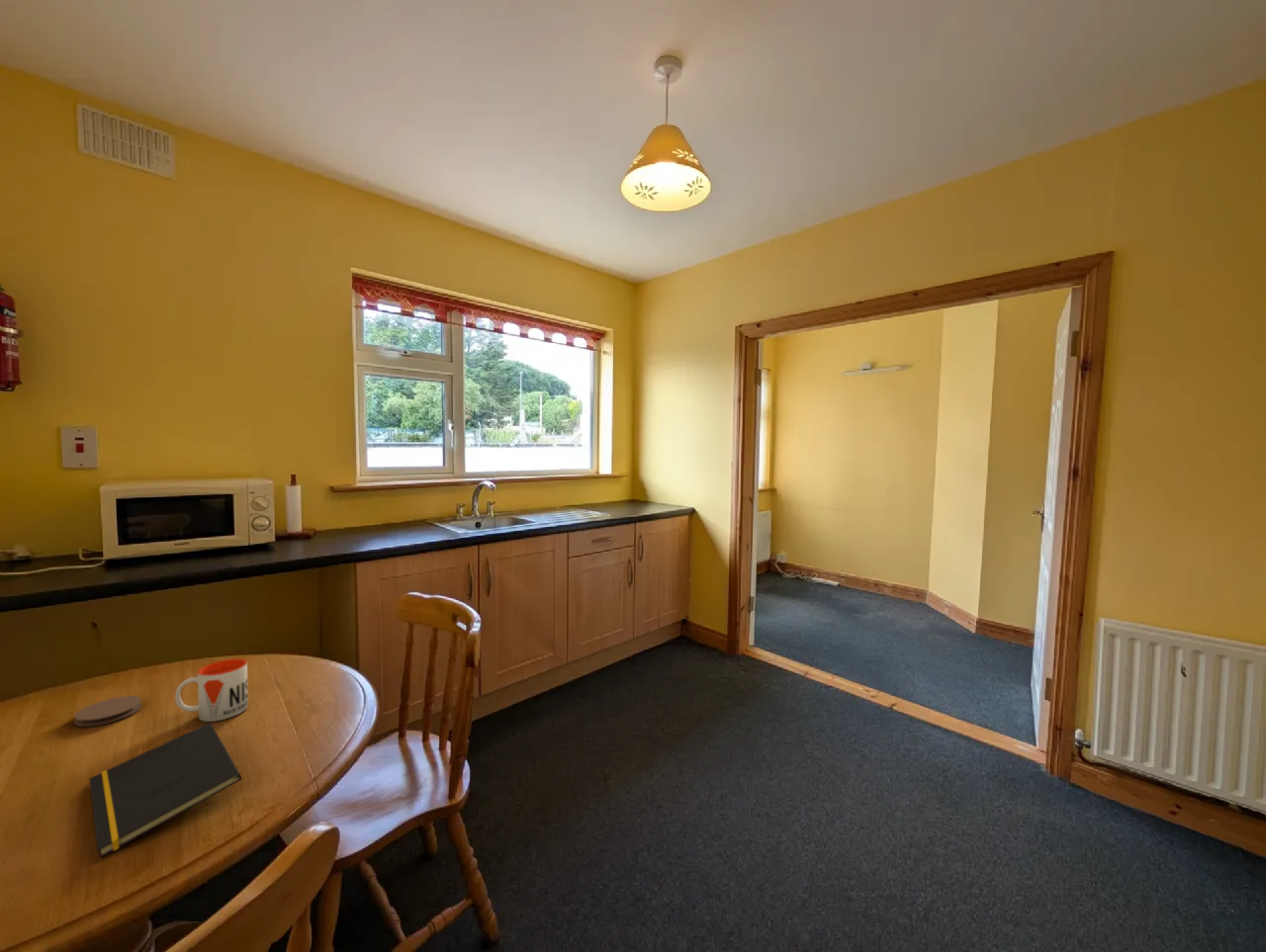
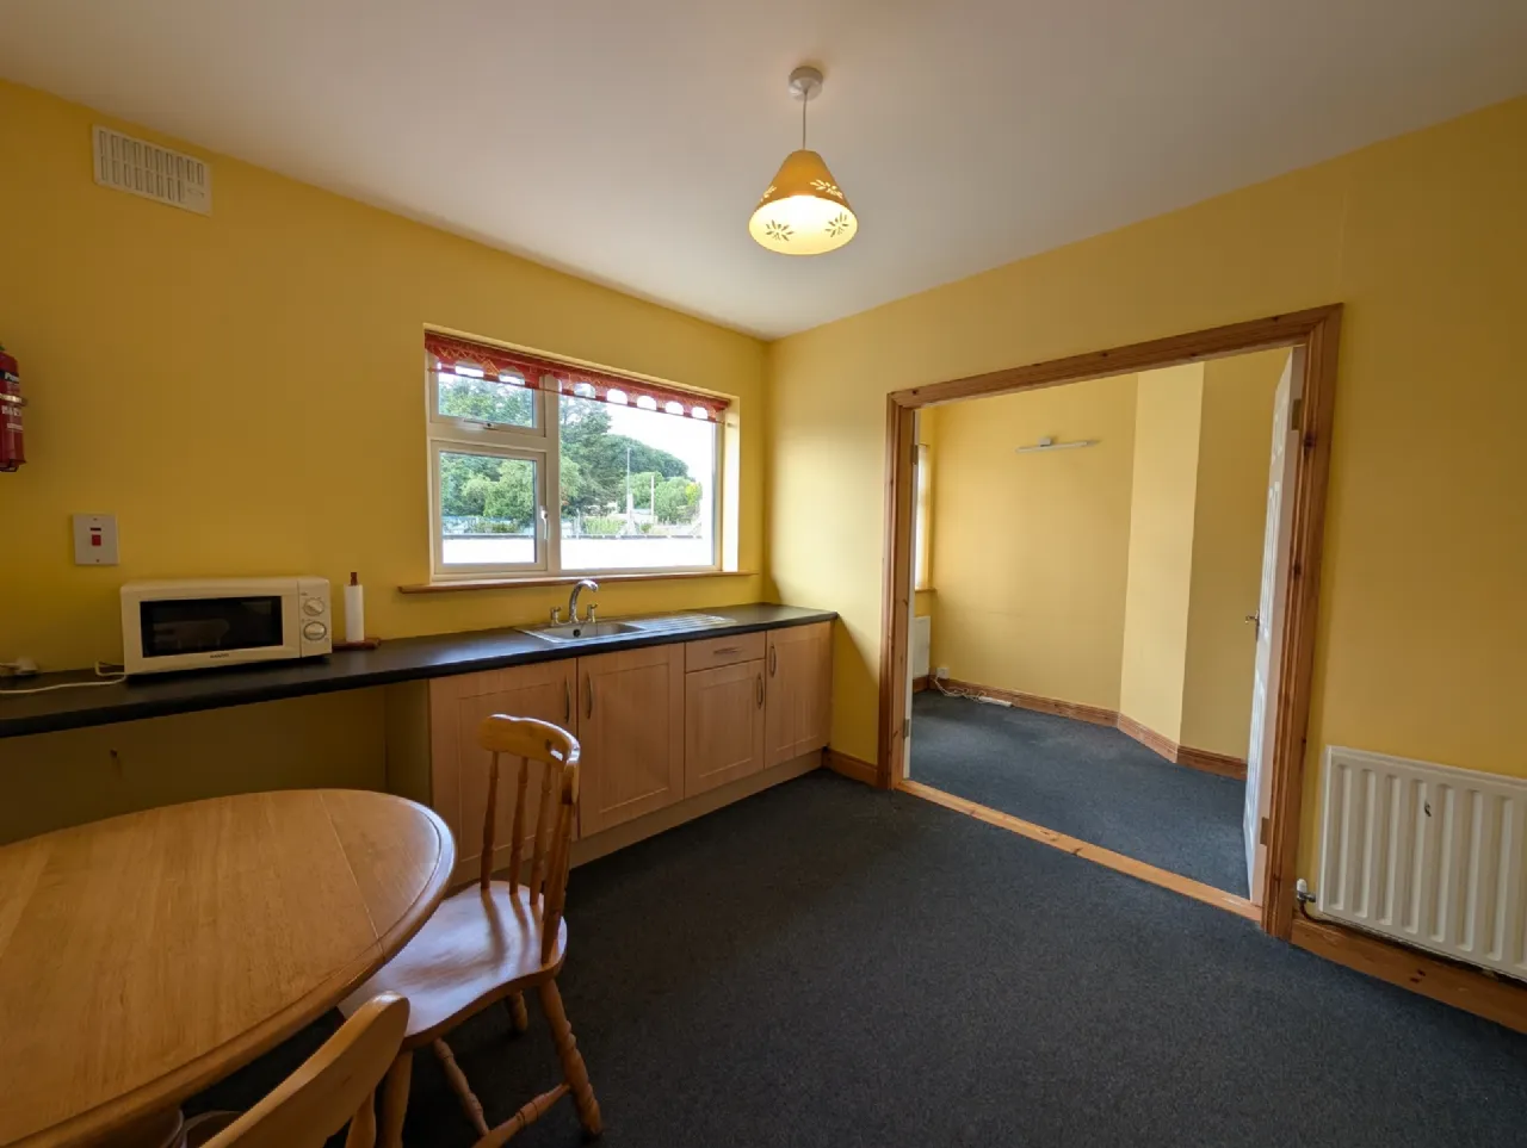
- mug [174,657,249,723]
- coaster [73,695,142,728]
- notepad [88,722,242,858]
